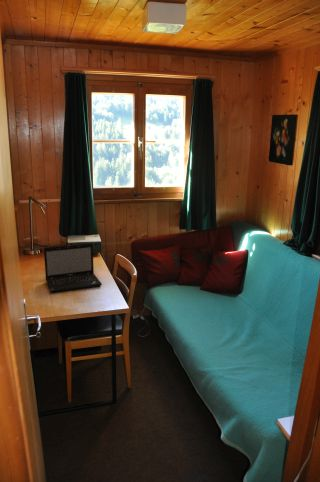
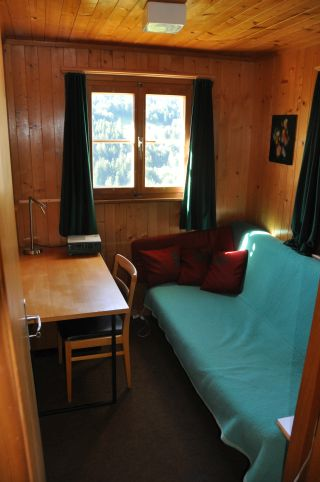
- laptop [43,242,103,293]
